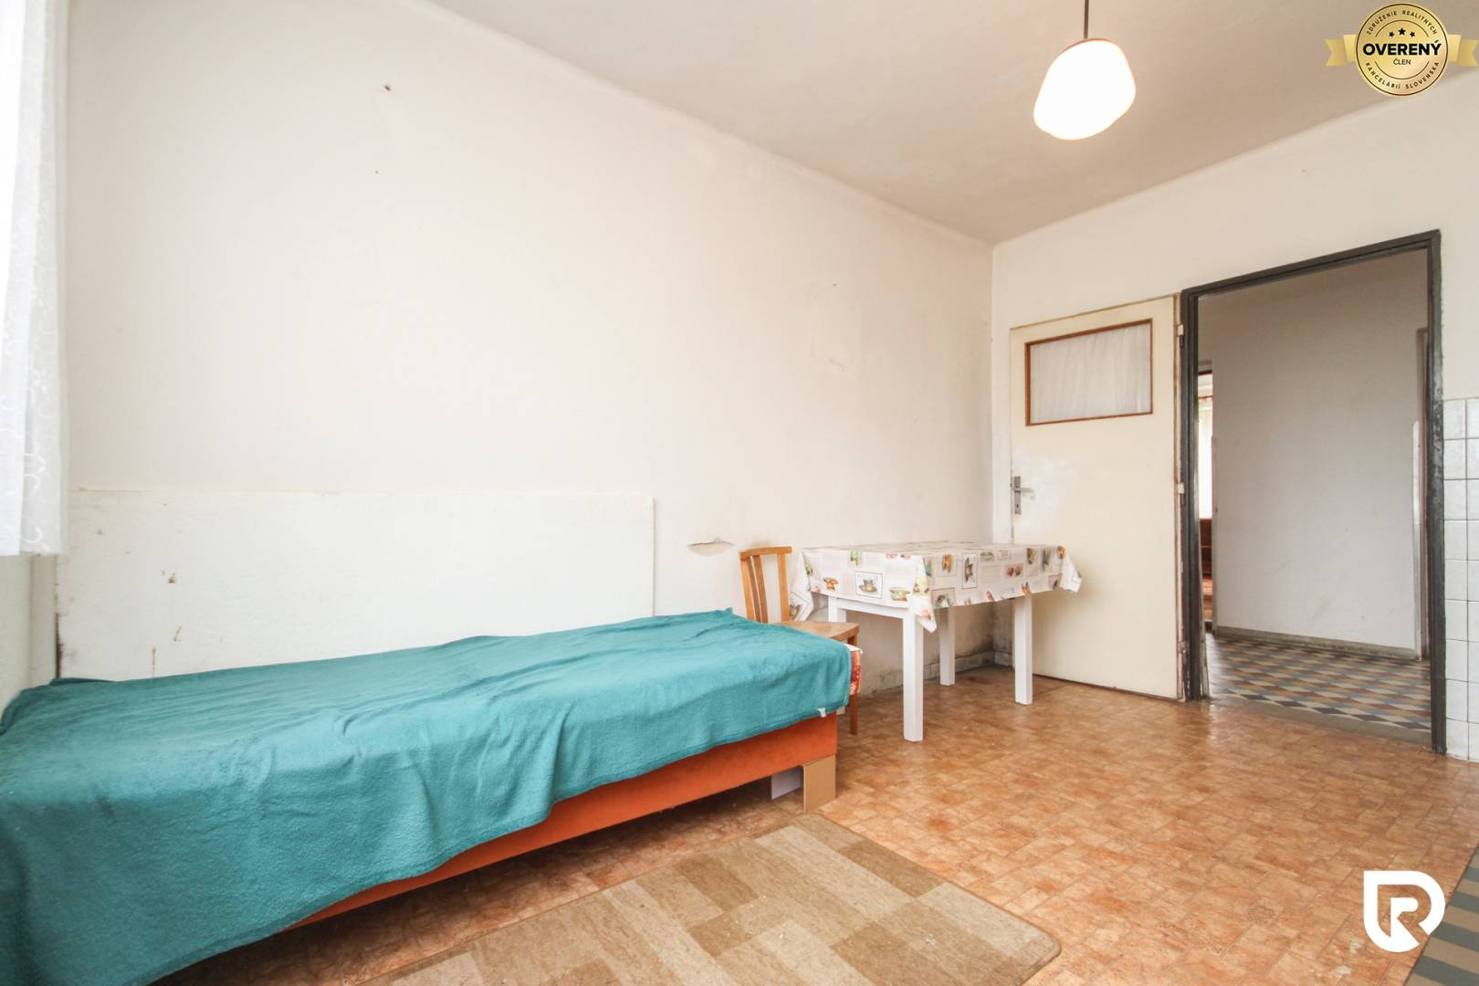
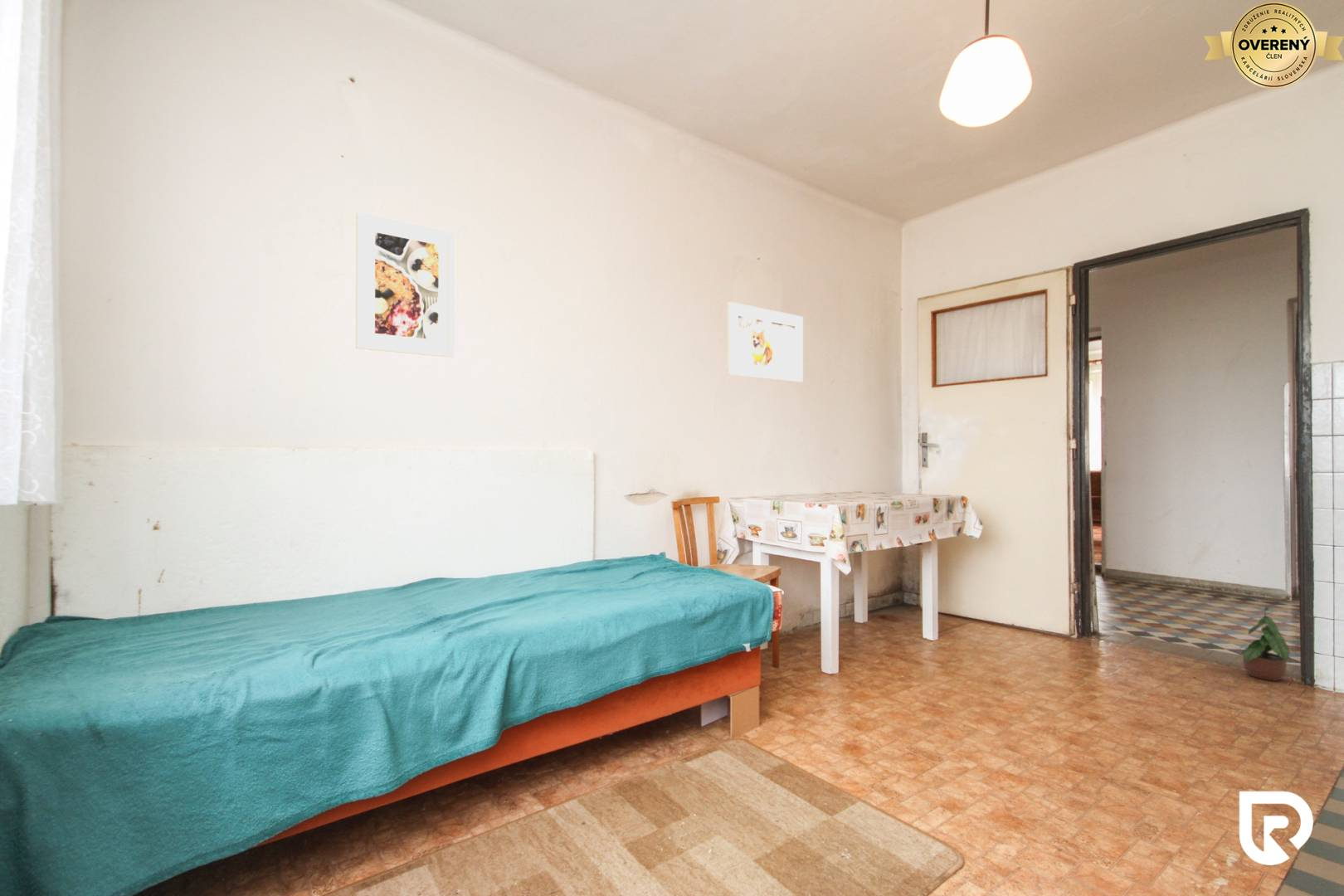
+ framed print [726,301,804,383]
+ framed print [355,211,455,358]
+ potted plant [1237,605,1291,682]
